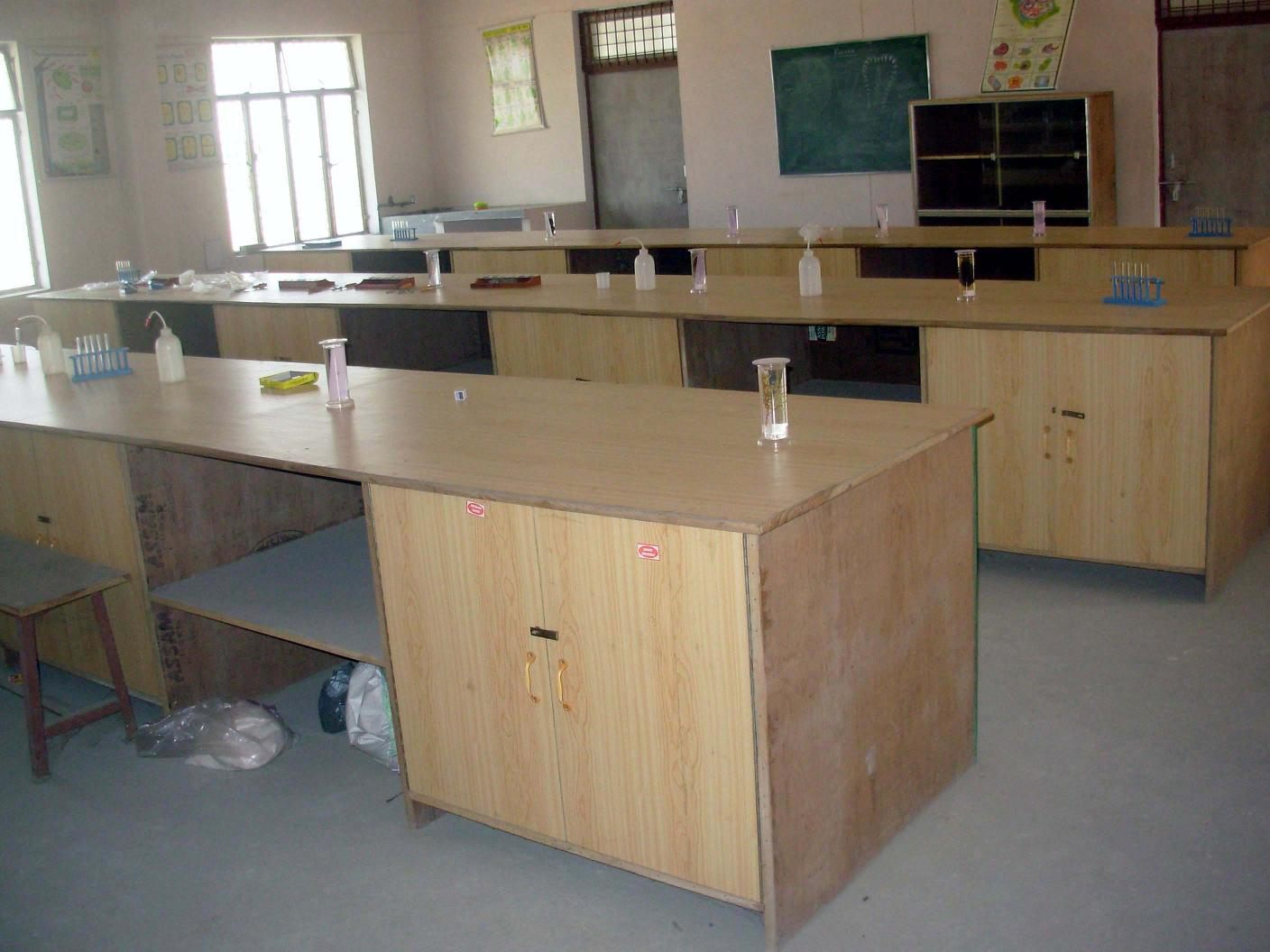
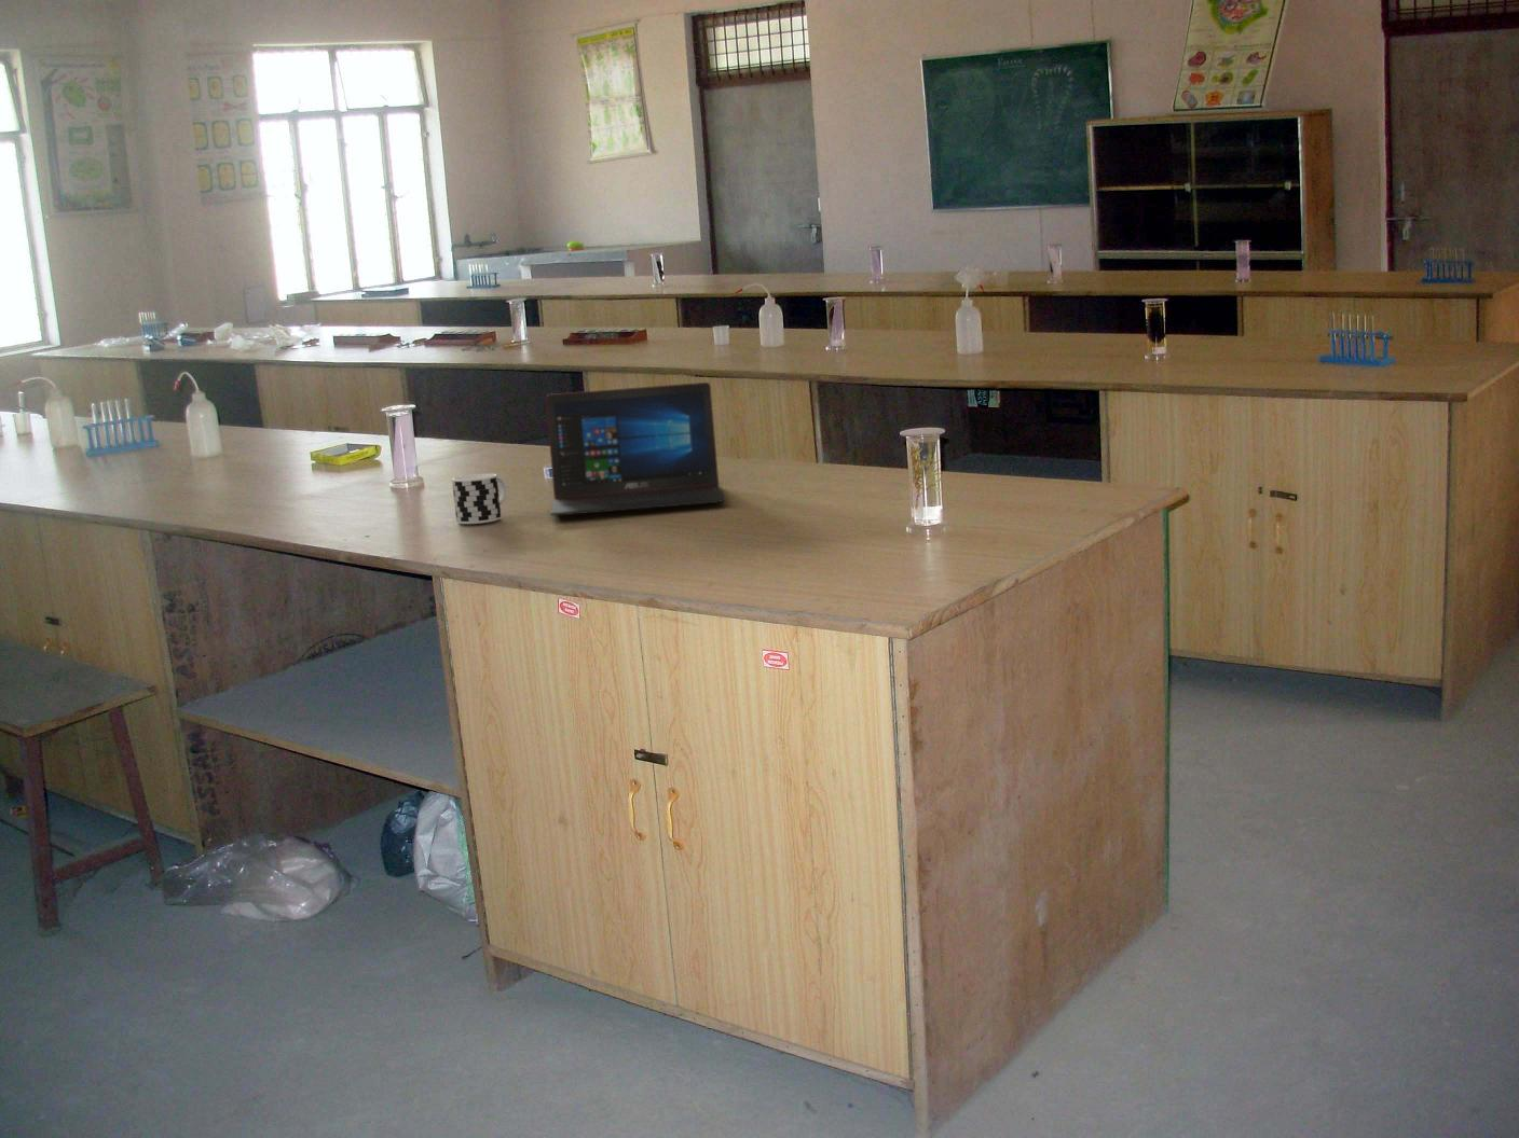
+ laptop [545,381,727,516]
+ cup [451,473,507,525]
